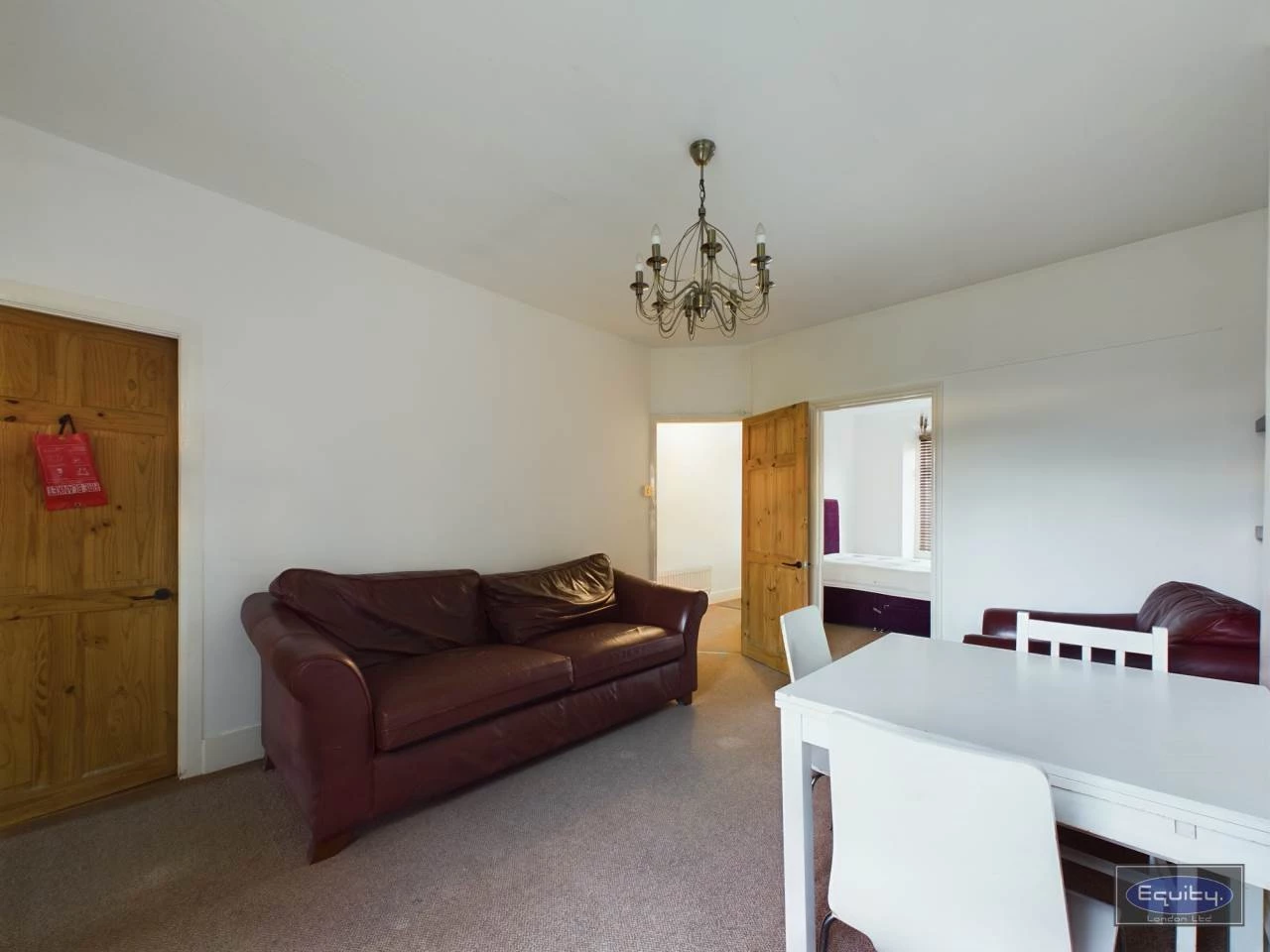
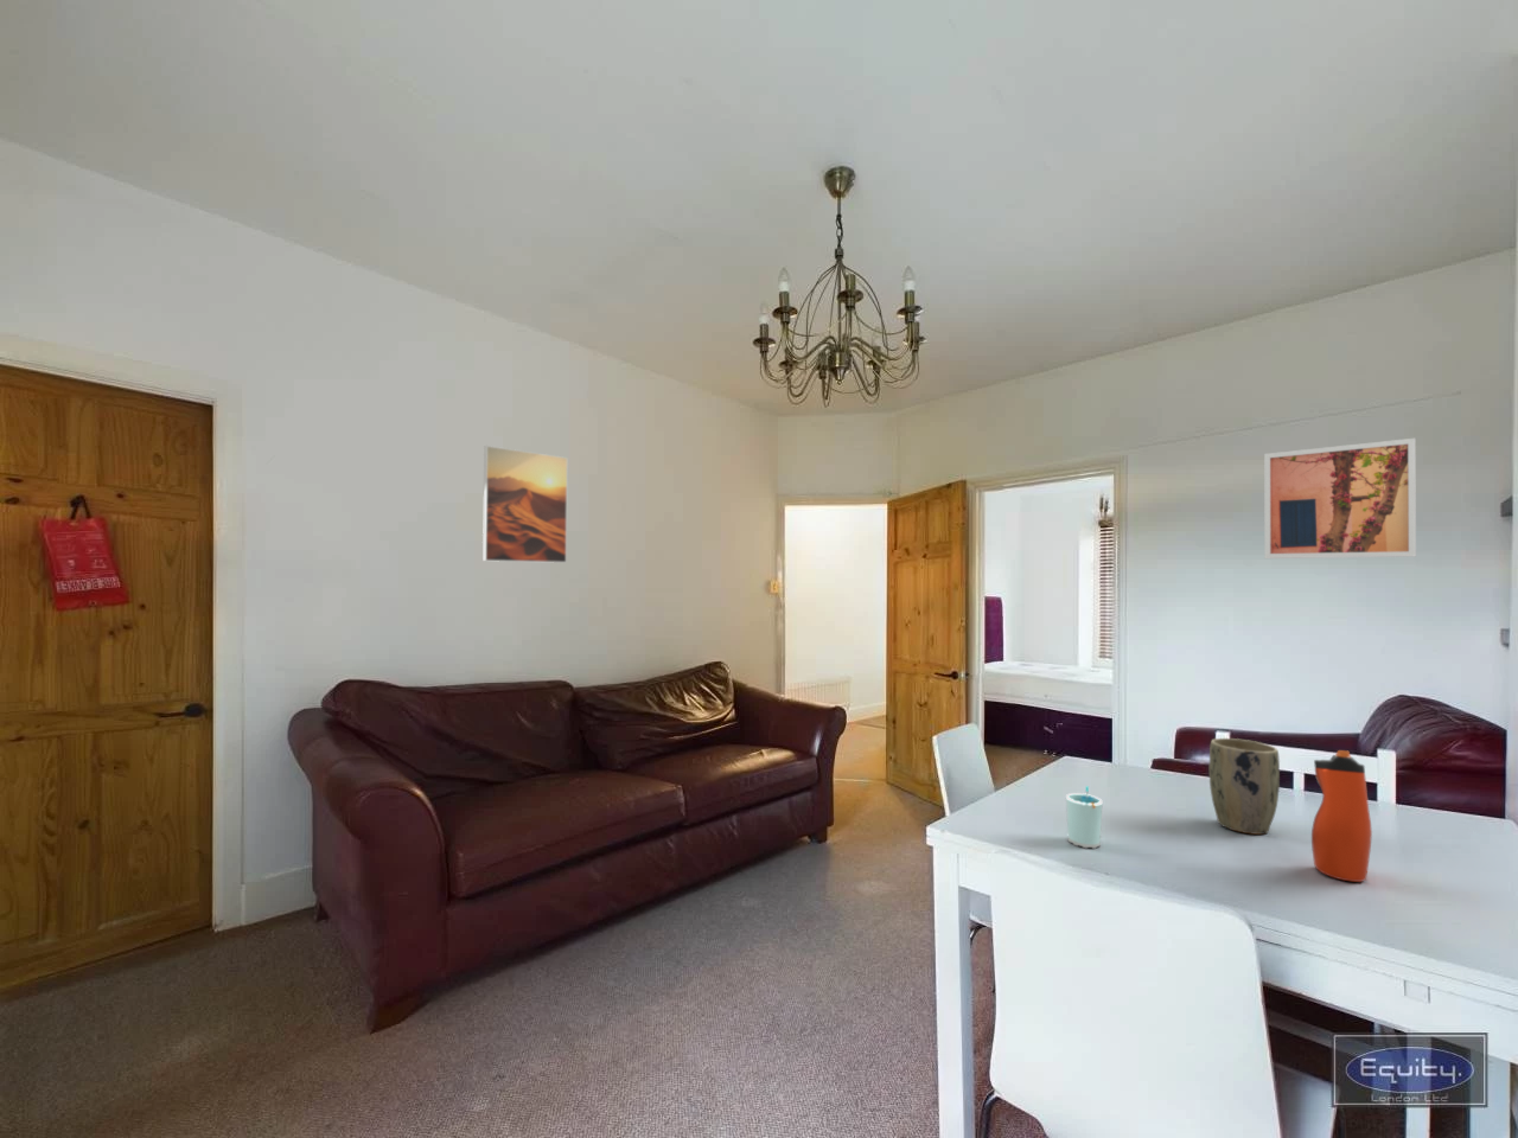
+ cup [1065,784,1104,850]
+ wall art [1263,438,1418,559]
+ plant pot [1208,738,1281,836]
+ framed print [482,445,569,564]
+ water bottle [1310,750,1373,883]
